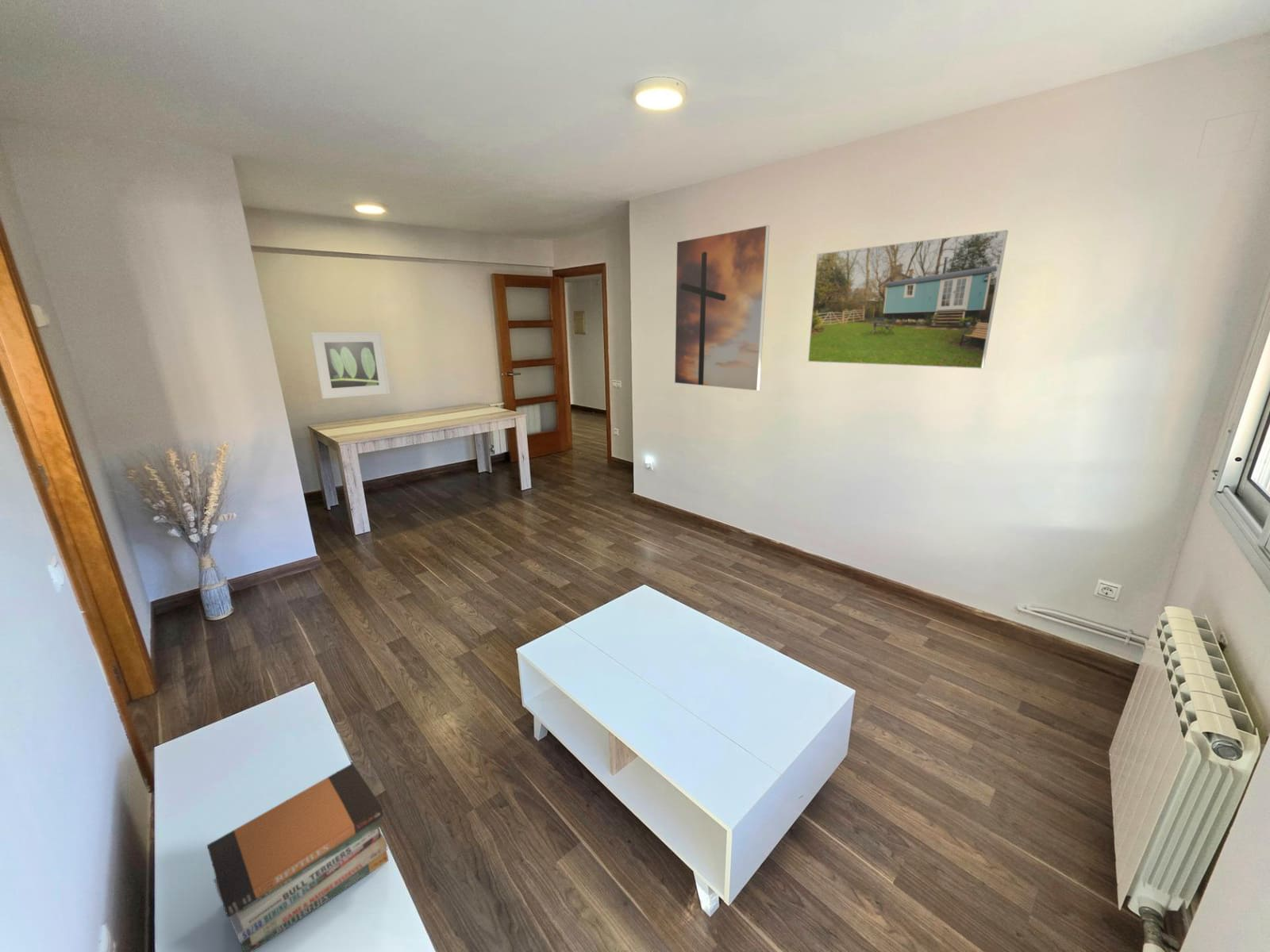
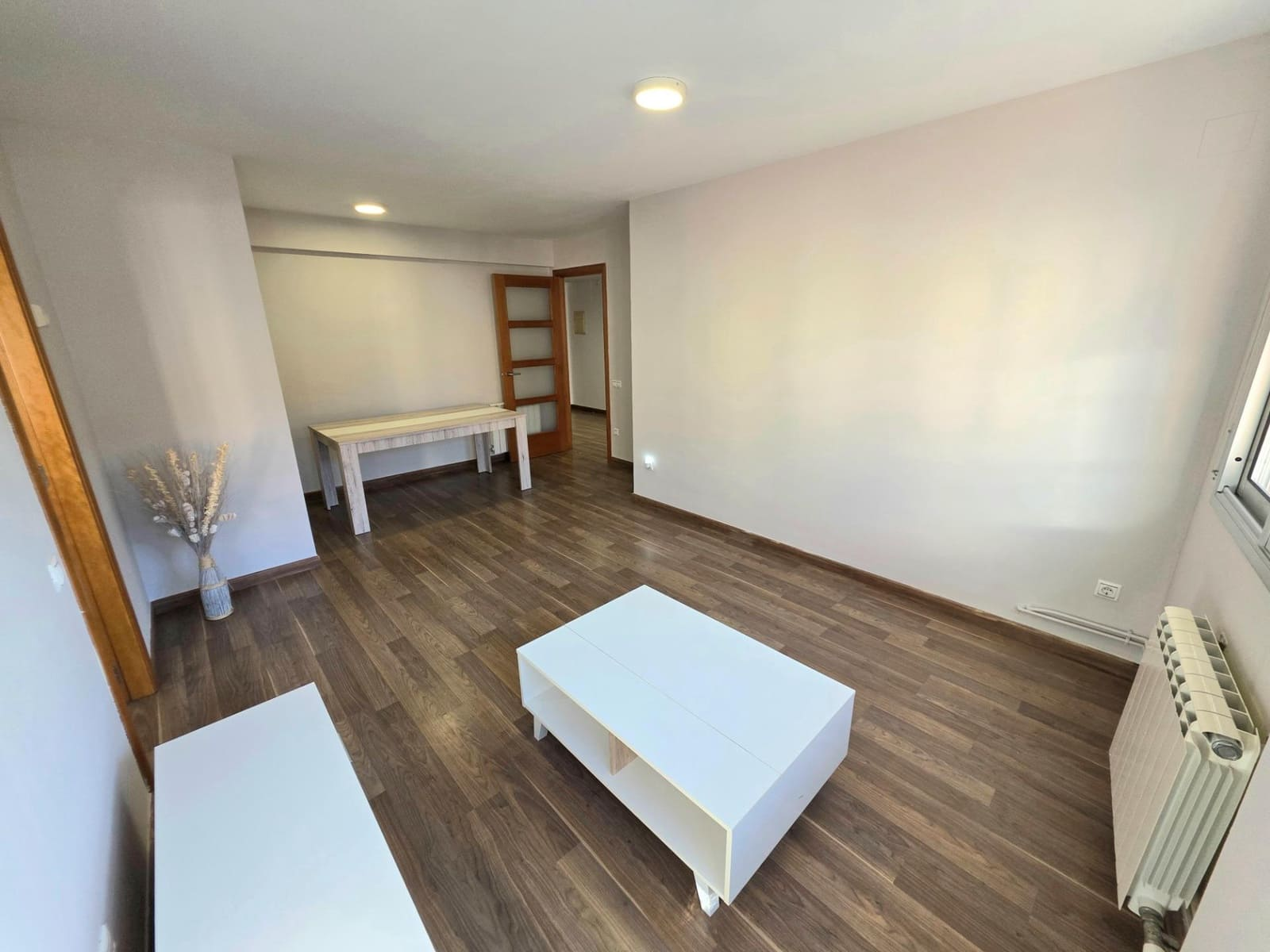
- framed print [310,331,391,400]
- book stack [206,762,389,952]
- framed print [807,229,1009,370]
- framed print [674,225,771,392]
